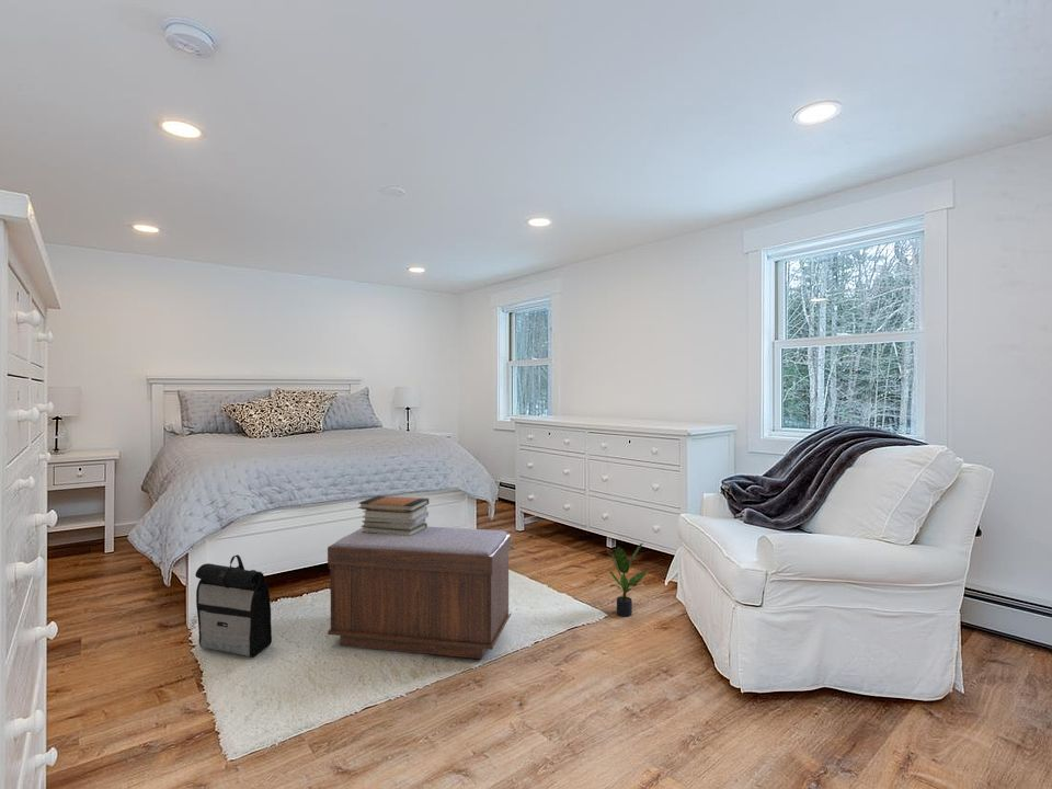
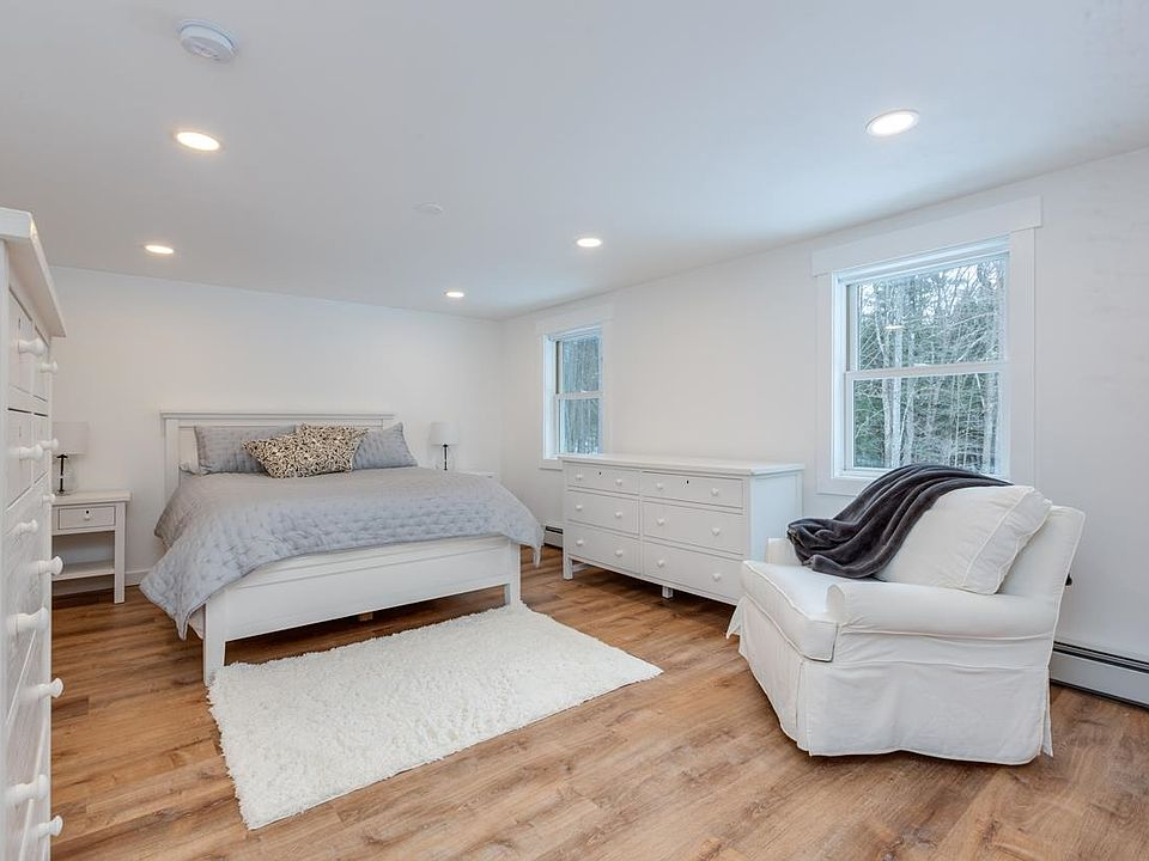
- bench [327,526,512,660]
- book stack [357,494,430,536]
- backpack [194,553,273,659]
- potted plant [607,542,648,617]
